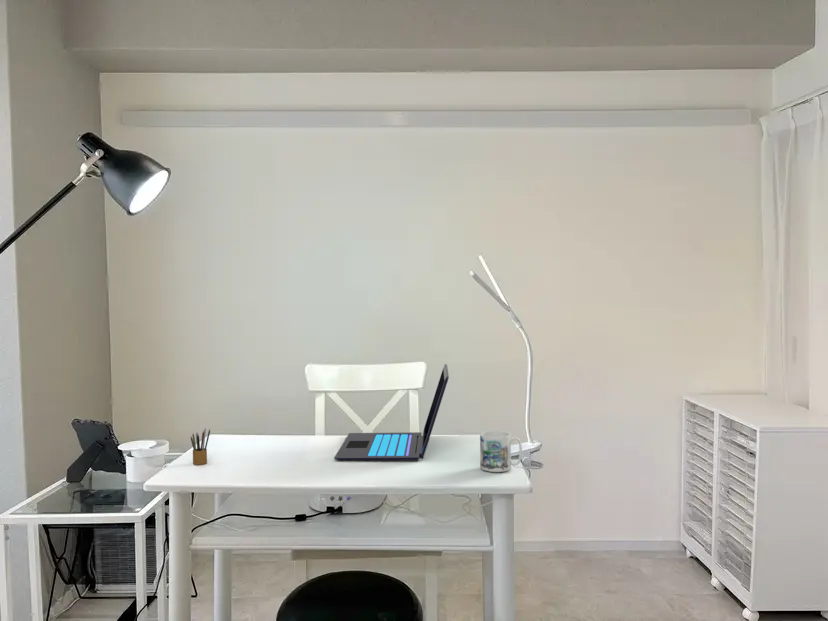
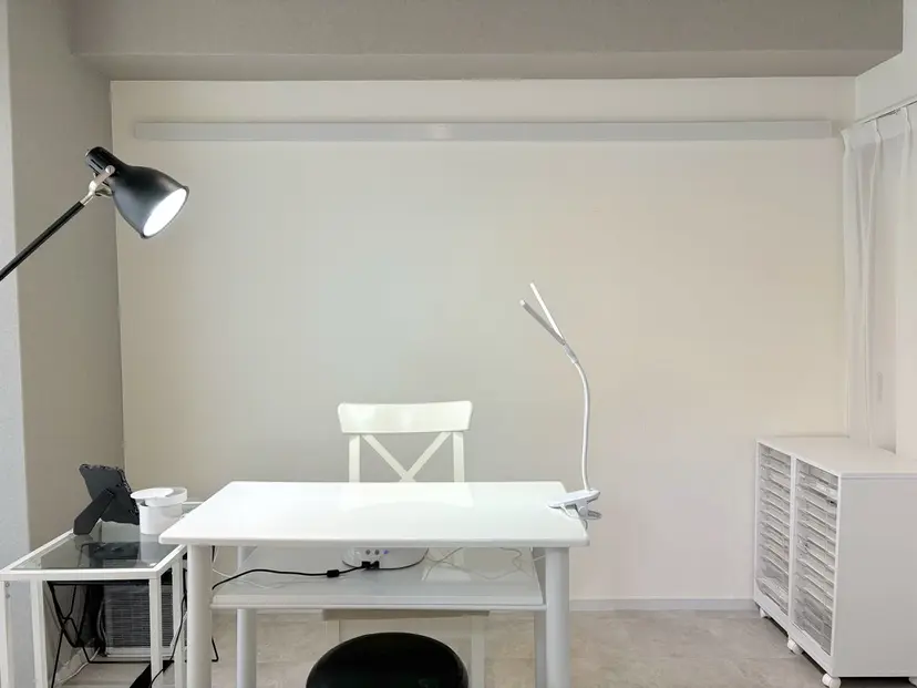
- mug [479,430,523,473]
- laptop [333,363,450,462]
- pencil box [190,428,211,466]
